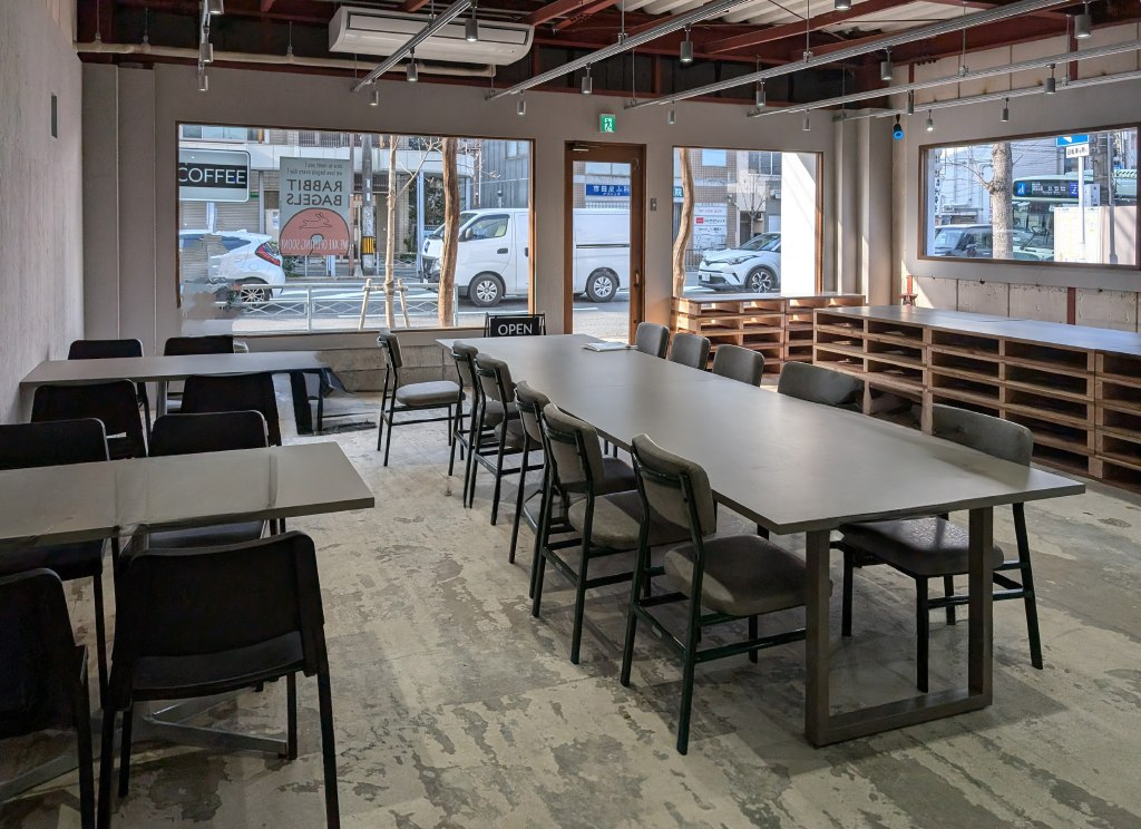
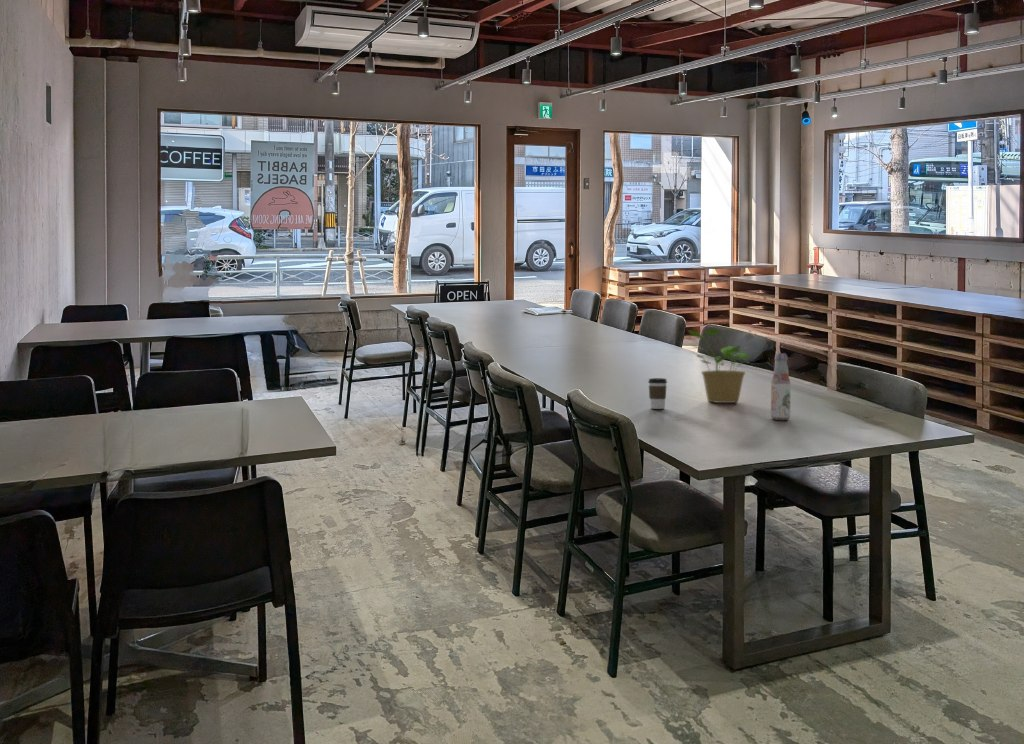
+ potted plant [687,328,751,404]
+ coffee cup [647,377,668,410]
+ bottle [770,352,792,421]
